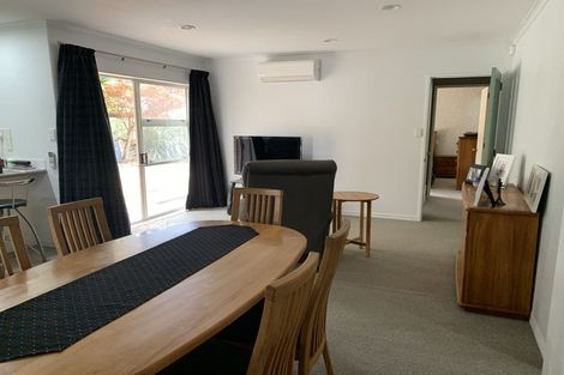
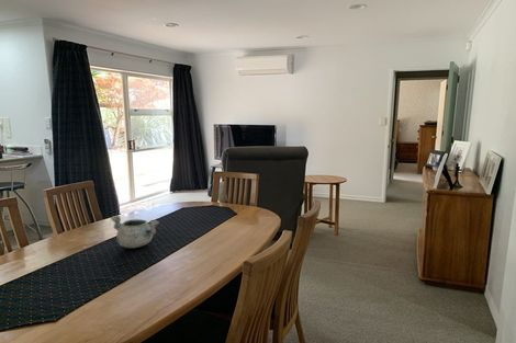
+ decorative bowl [110,215,160,249]
